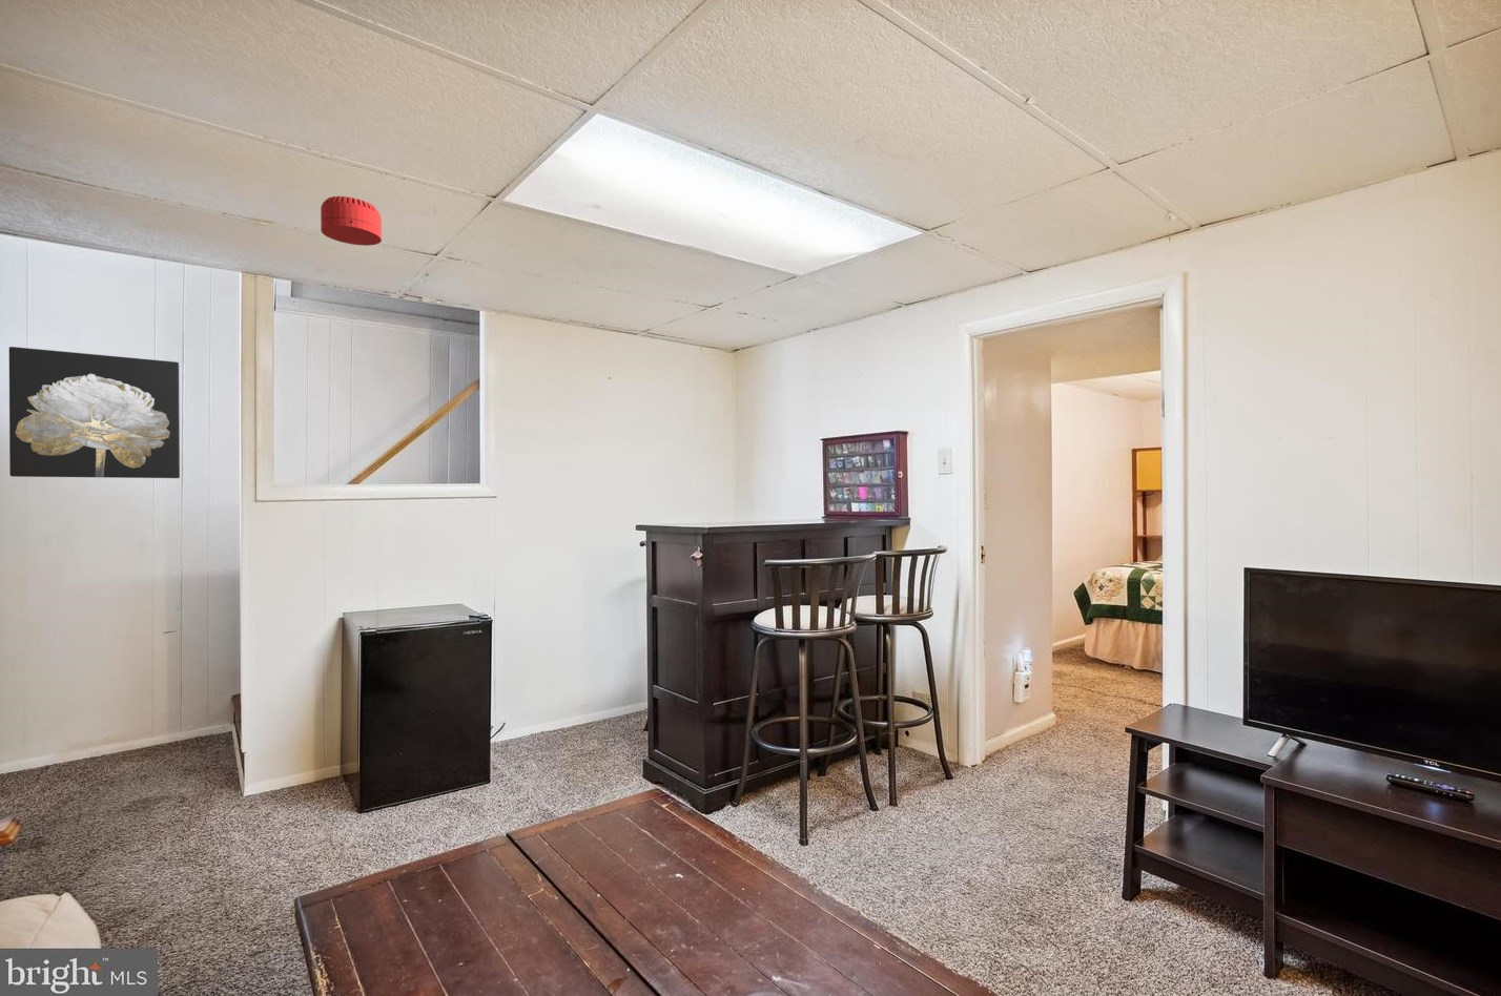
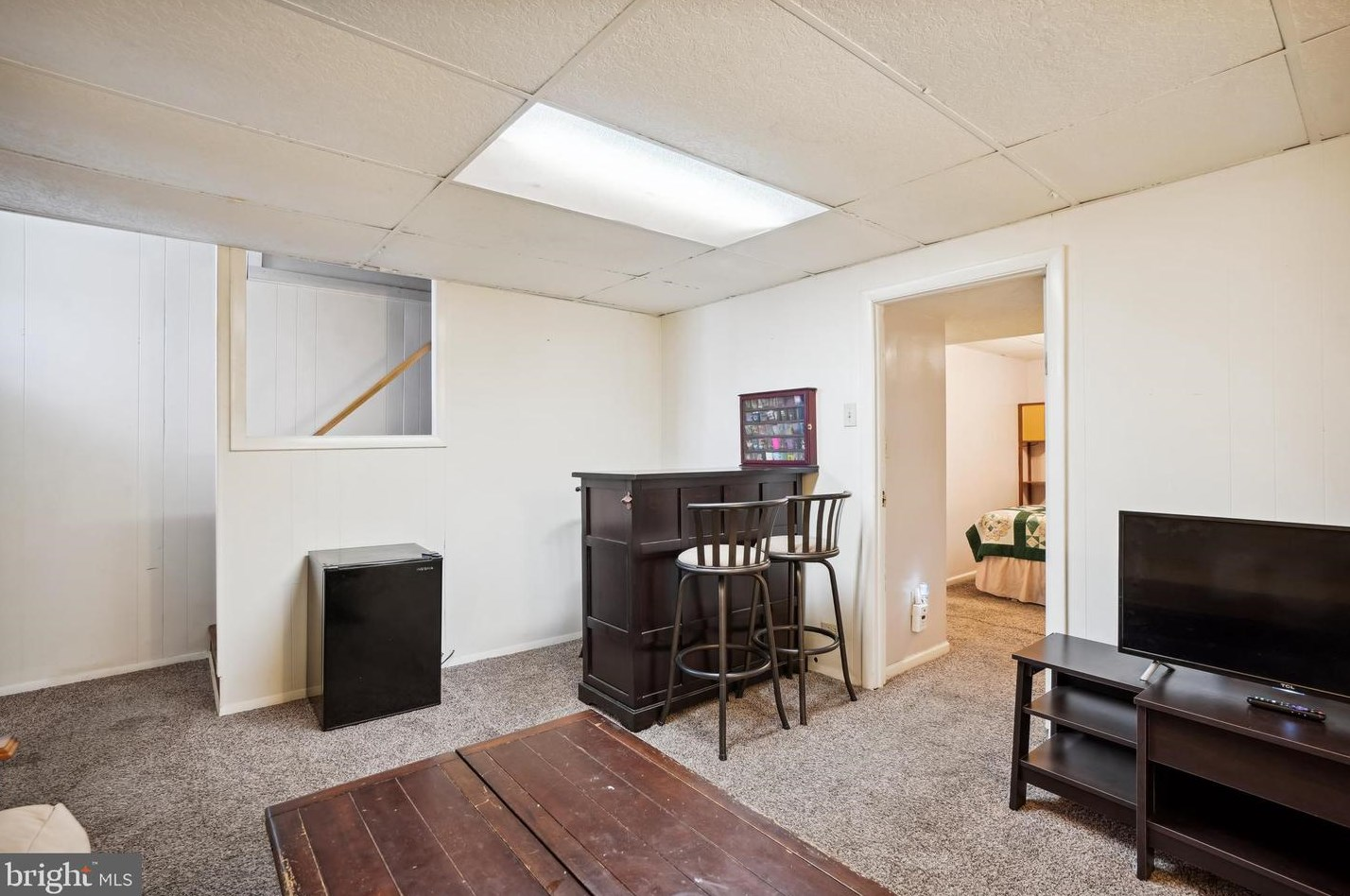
- smoke detector [319,196,382,247]
- wall art [9,346,181,479]
